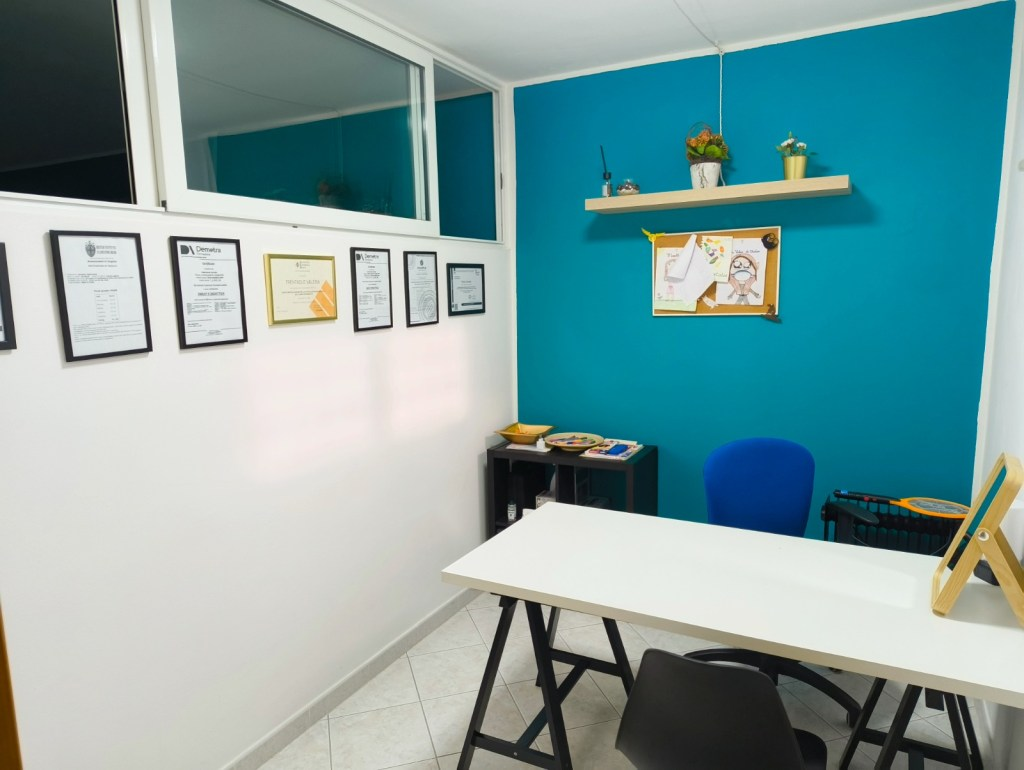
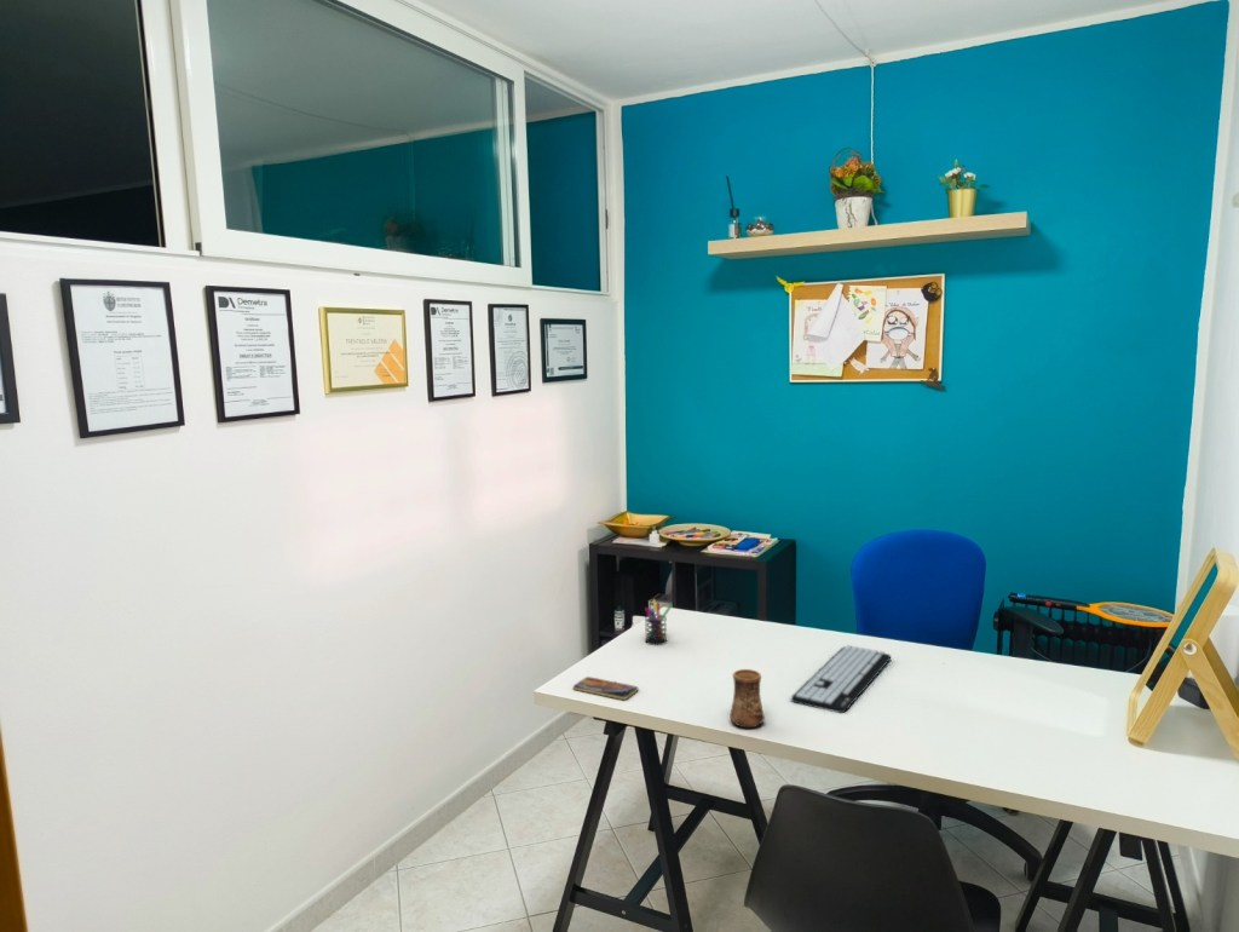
+ keyboard [790,644,892,714]
+ smartphone [572,675,640,701]
+ cup [728,668,766,729]
+ pen holder [644,599,673,646]
